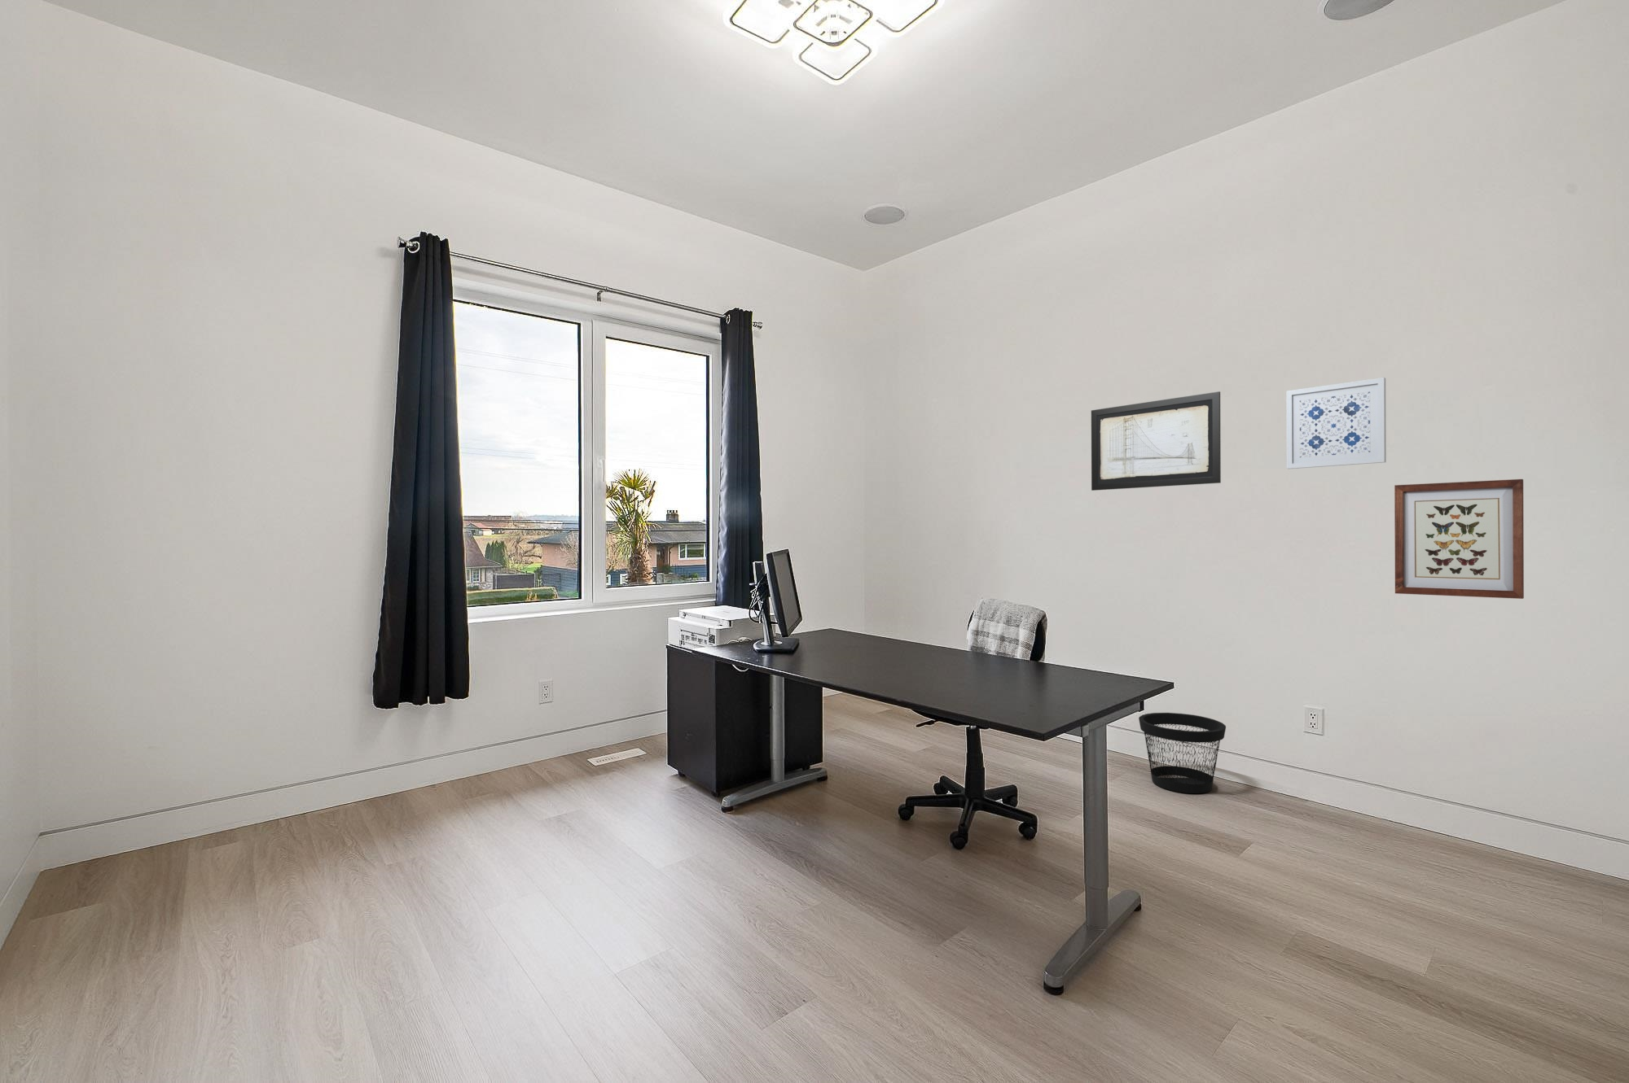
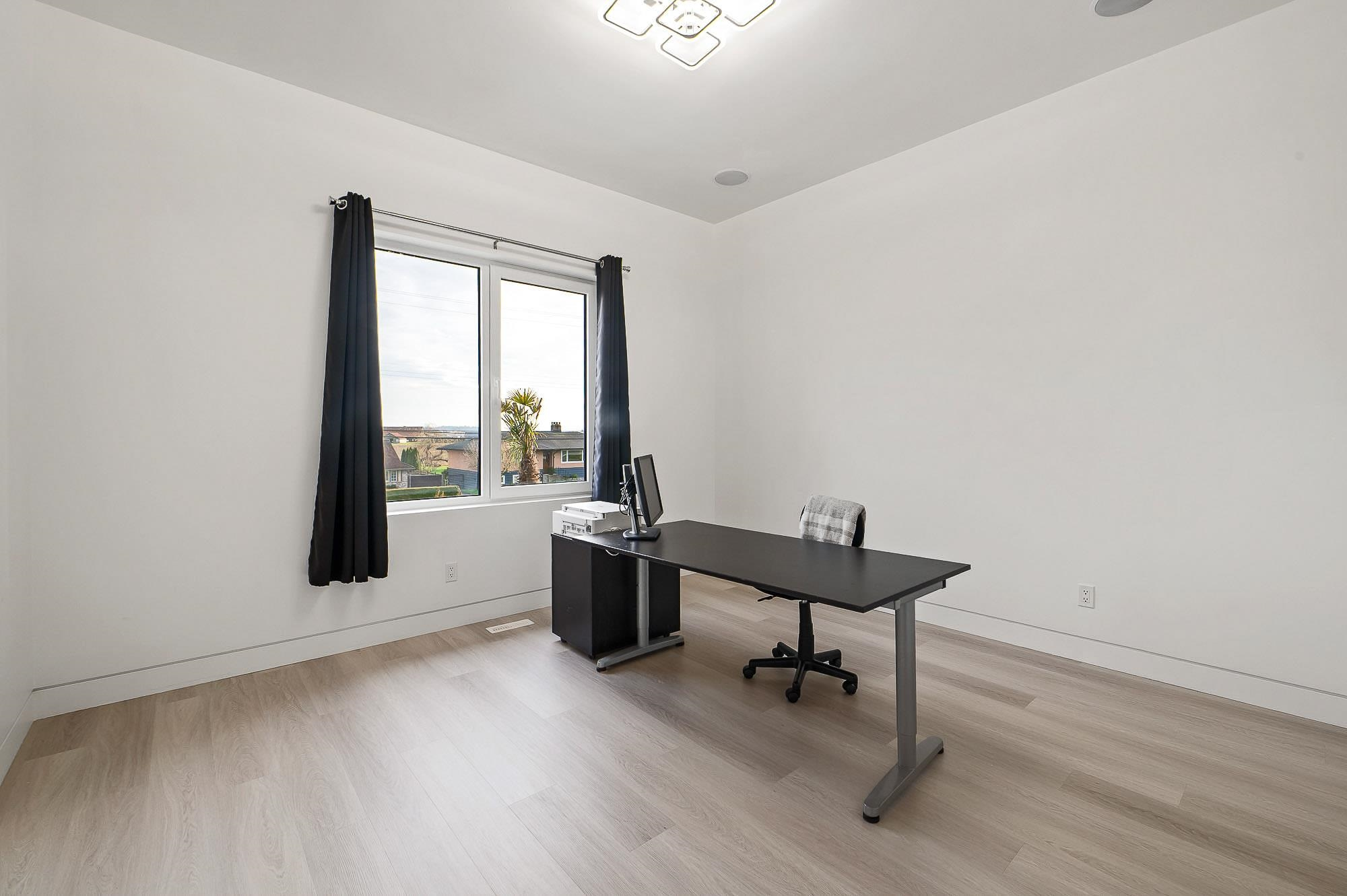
- wall art [1286,377,1387,469]
- wastebasket [1138,712,1226,794]
- wall art [1393,479,1525,600]
- wall art [1091,390,1221,492]
